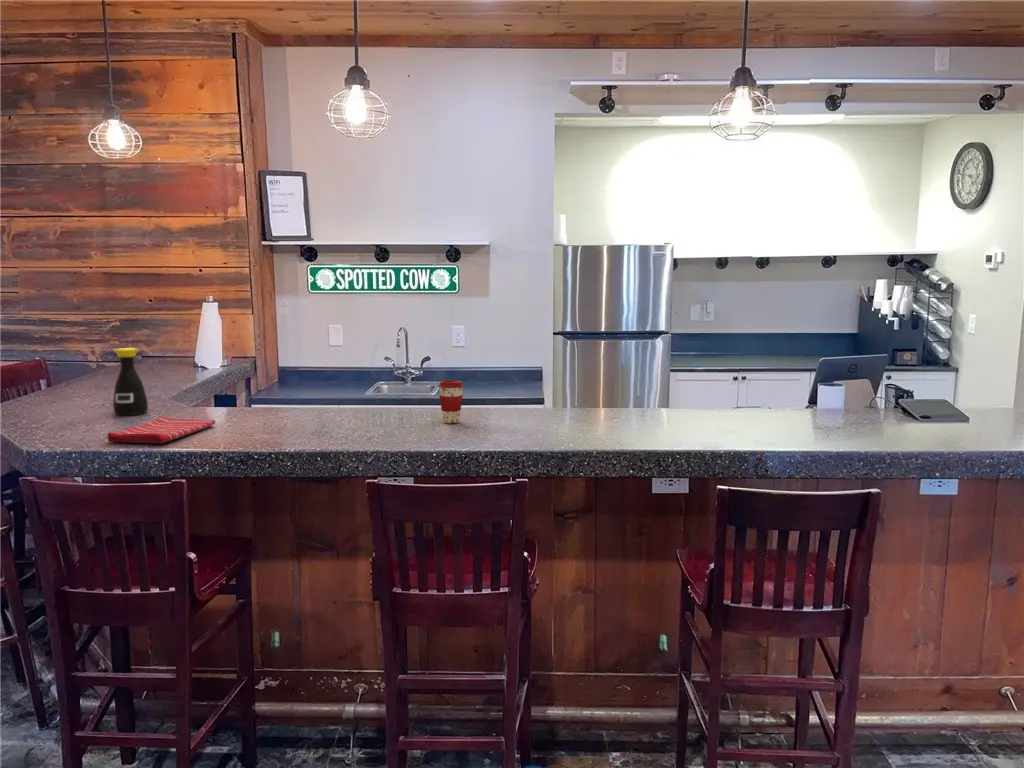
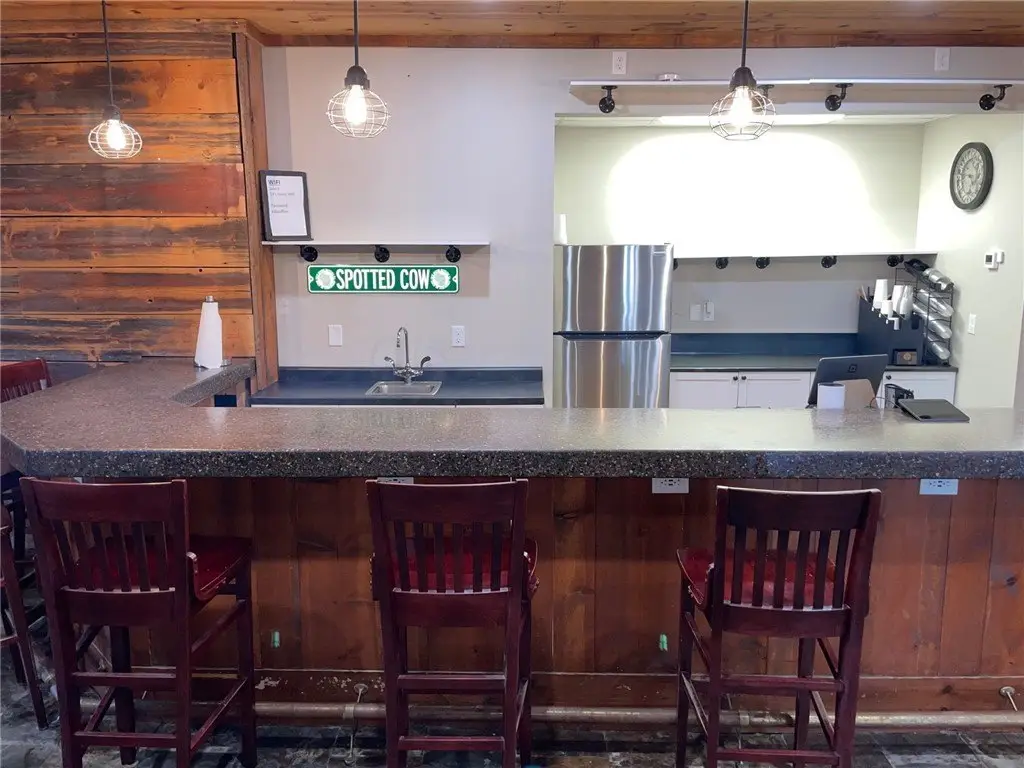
- dish towel [106,416,216,444]
- bottle [112,347,149,416]
- coffee cup [437,379,465,424]
